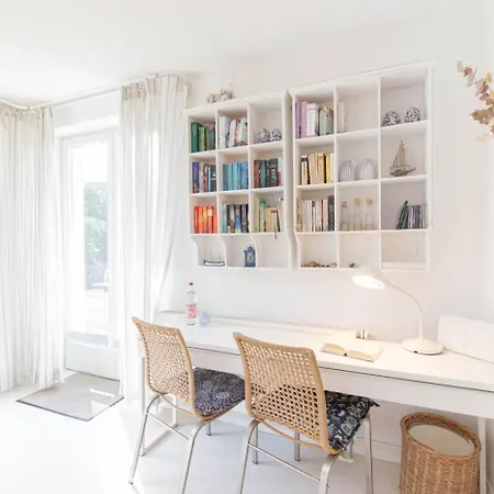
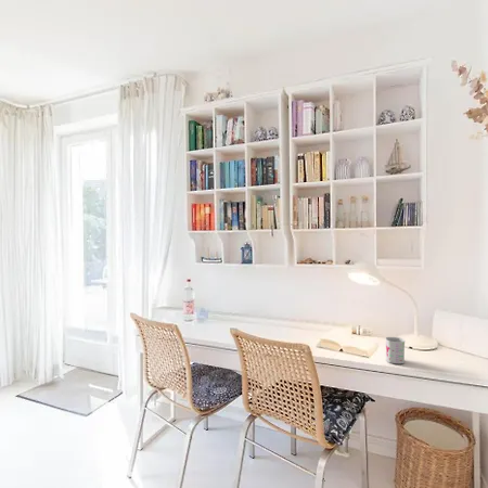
+ mug [385,336,406,364]
